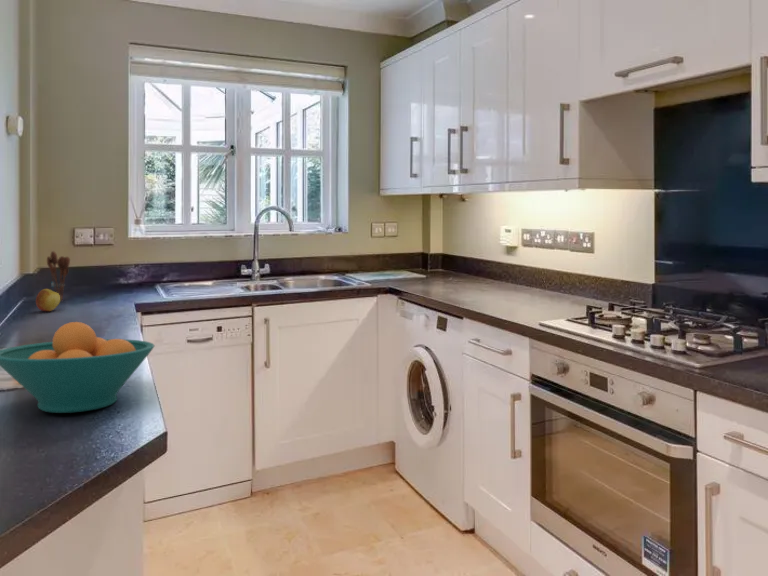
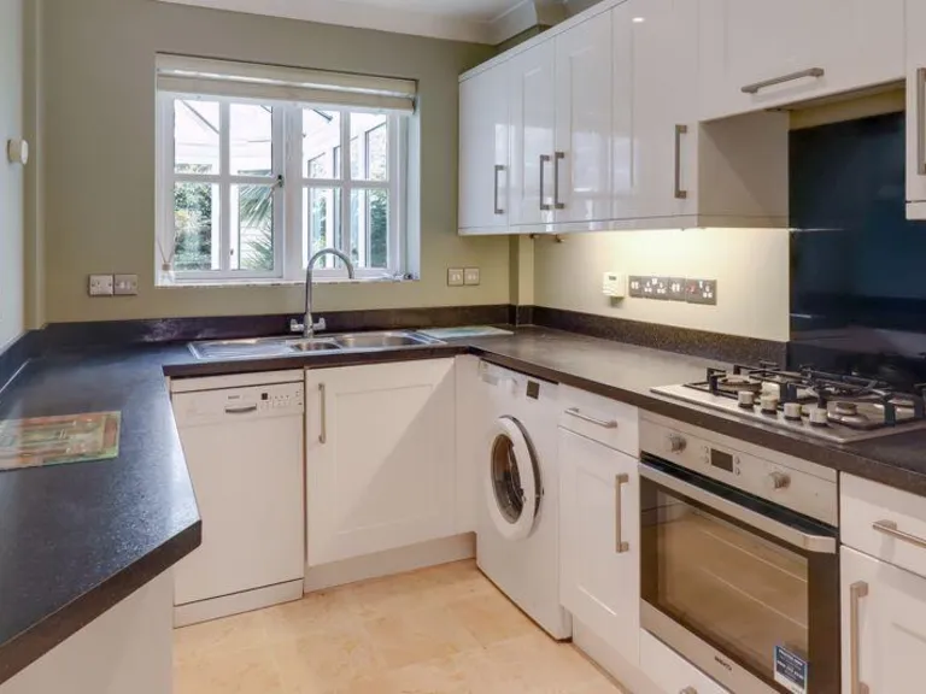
- fruit bowl [0,321,155,414]
- utensil holder [46,250,71,302]
- apple [35,288,61,312]
